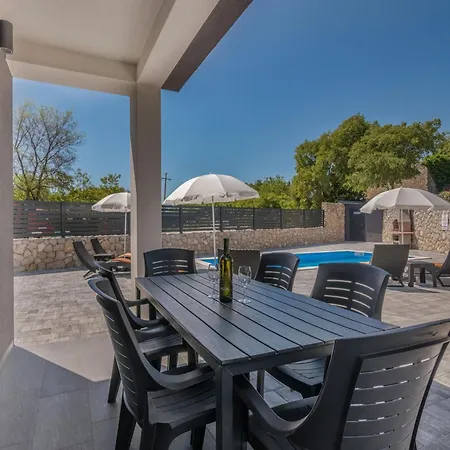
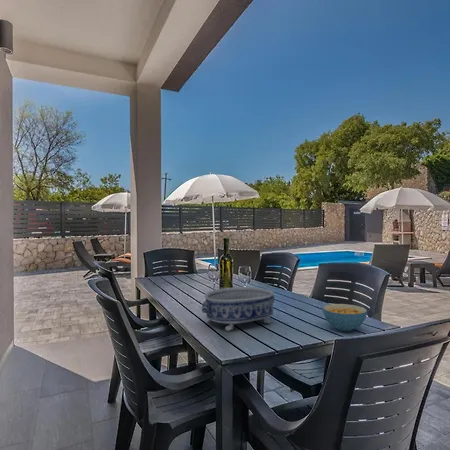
+ cereal bowl [321,303,368,332]
+ decorative bowl [201,286,276,332]
